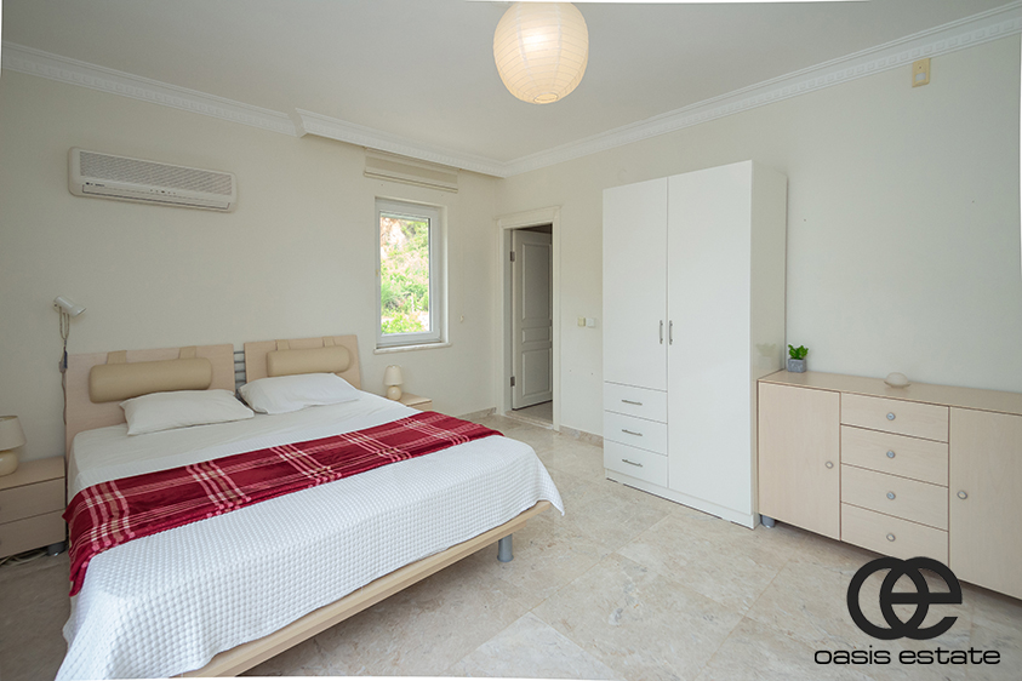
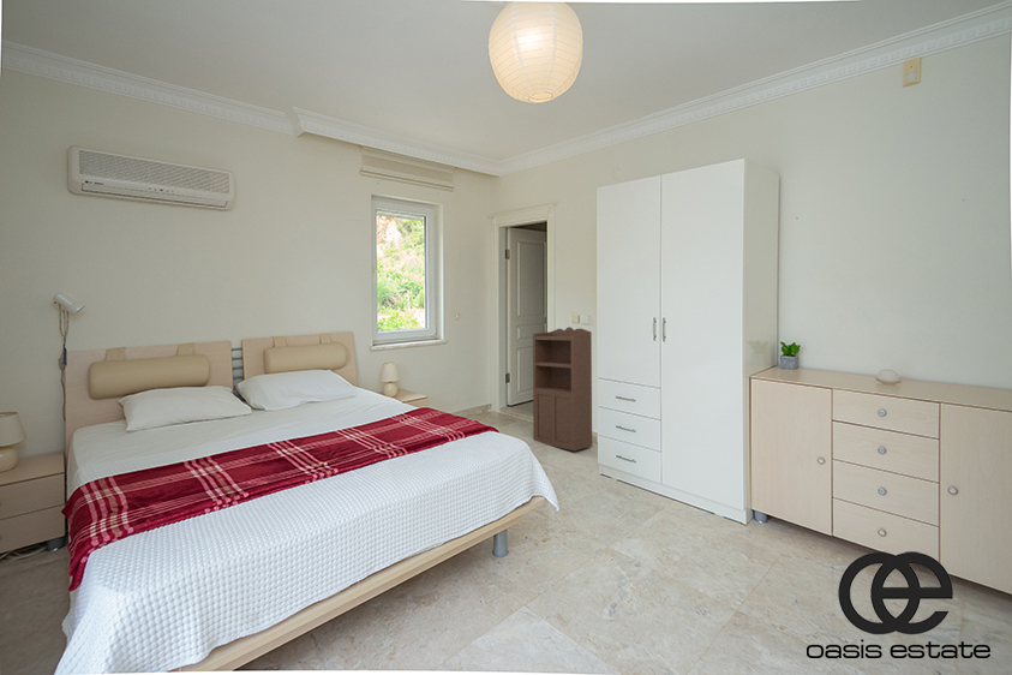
+ storage cabinet [532,327,593,452]
